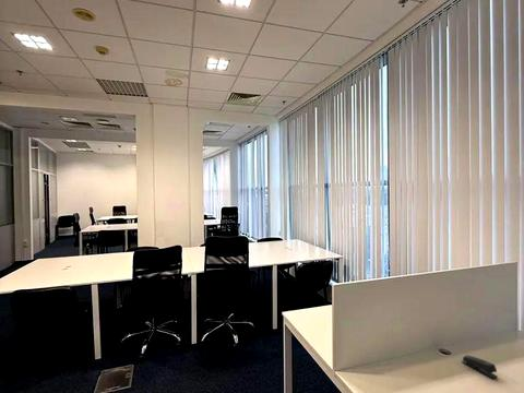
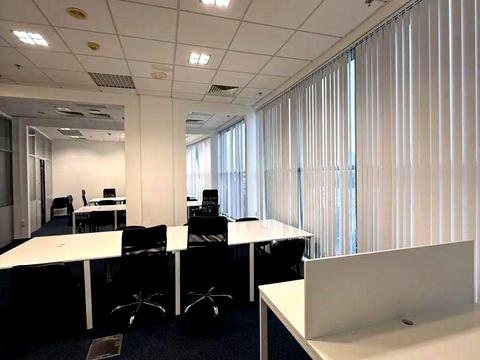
- stapler [461,354,498,380]
